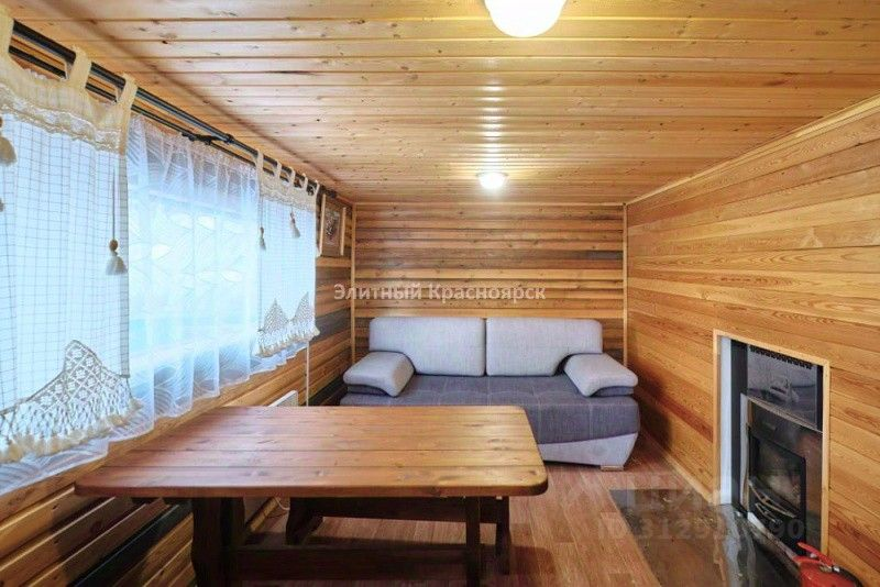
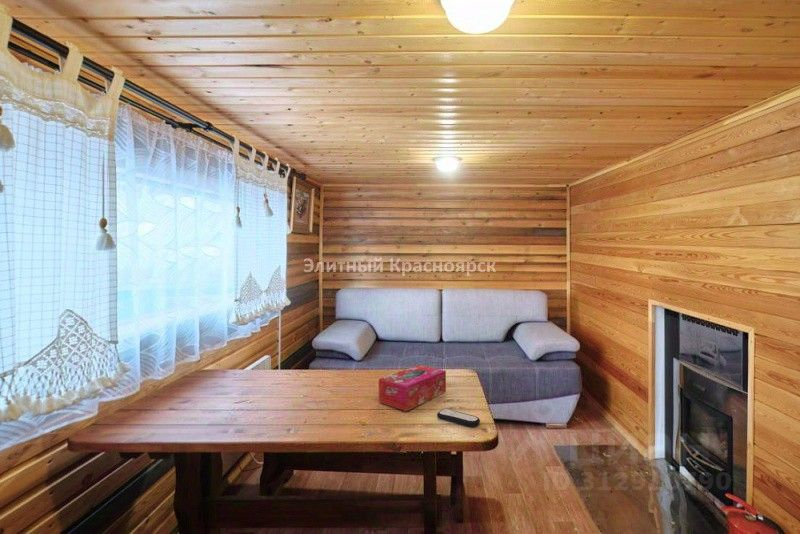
+ tissue box [378,364,447,412]
+ remote control [436,408,481,427]
